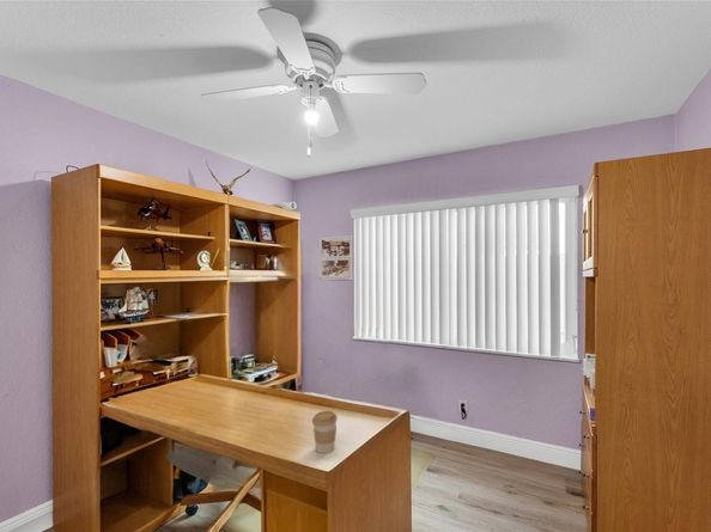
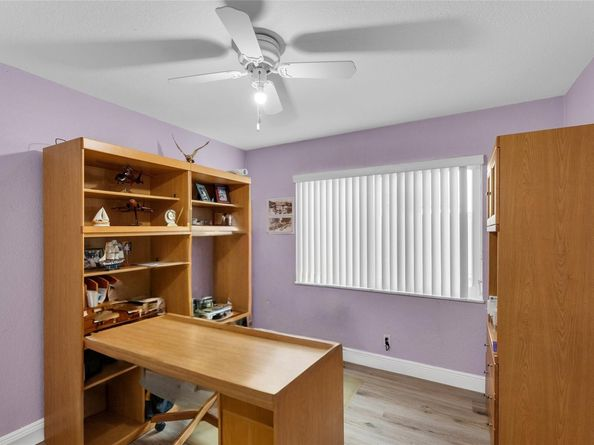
- coffee cup [311,410,339,454]
